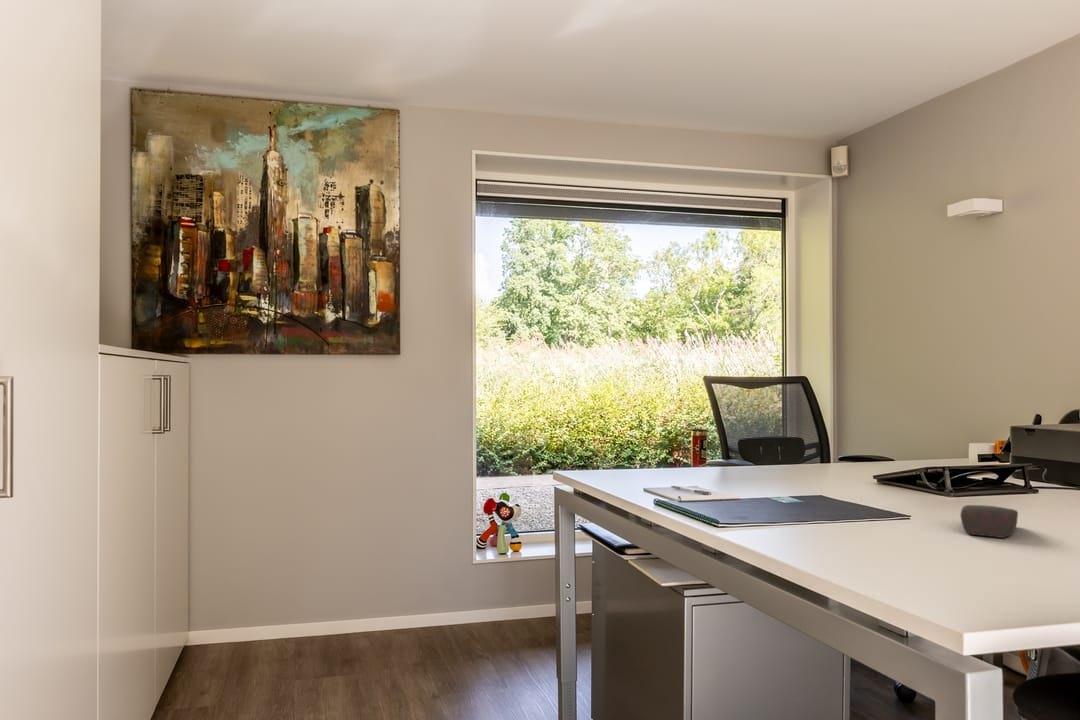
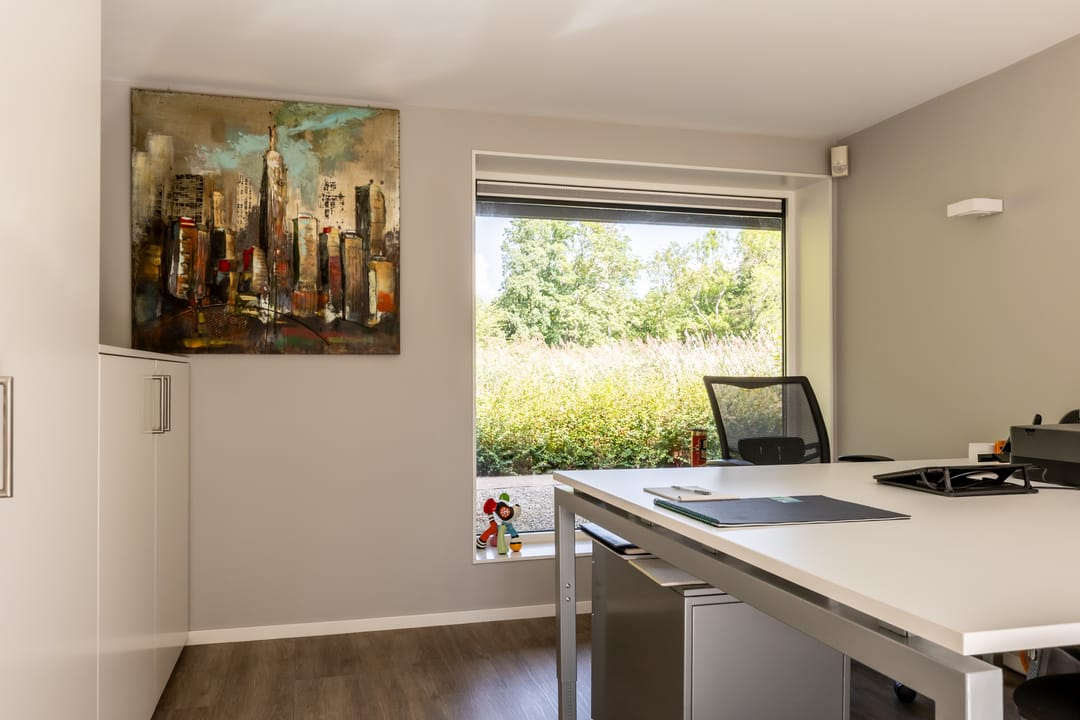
- computer mouse [959,504,1019,539]
